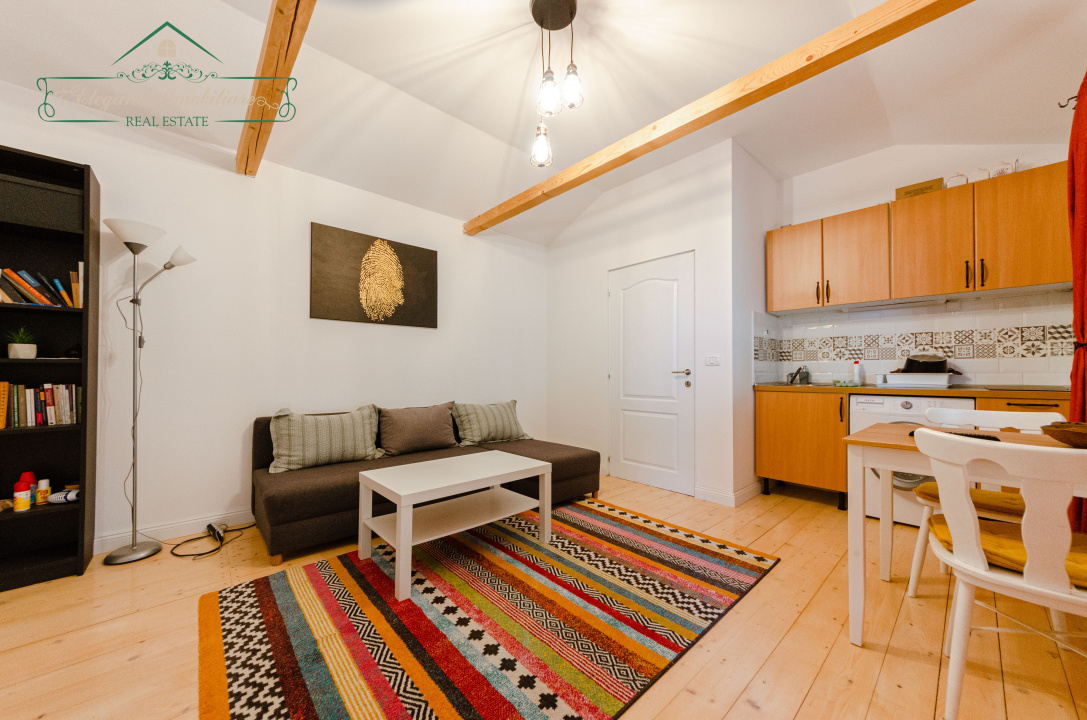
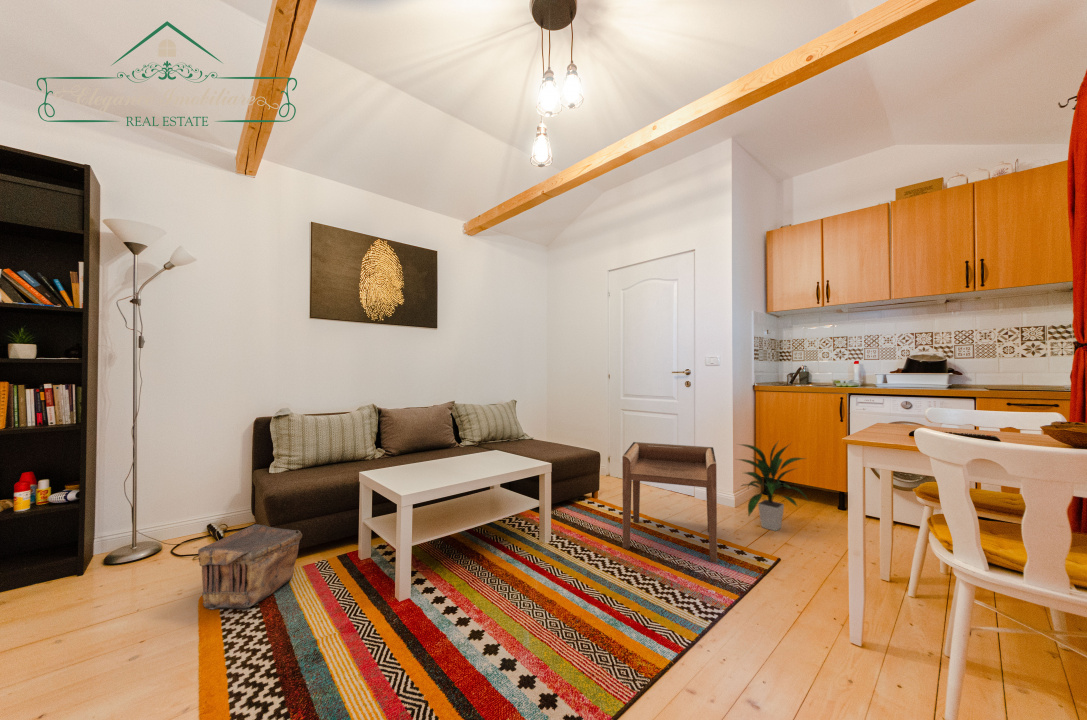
+ pouch [197,523,303,610]
+ side table [621,441,718,564]
+ indoor plant [736,441,811,532]
